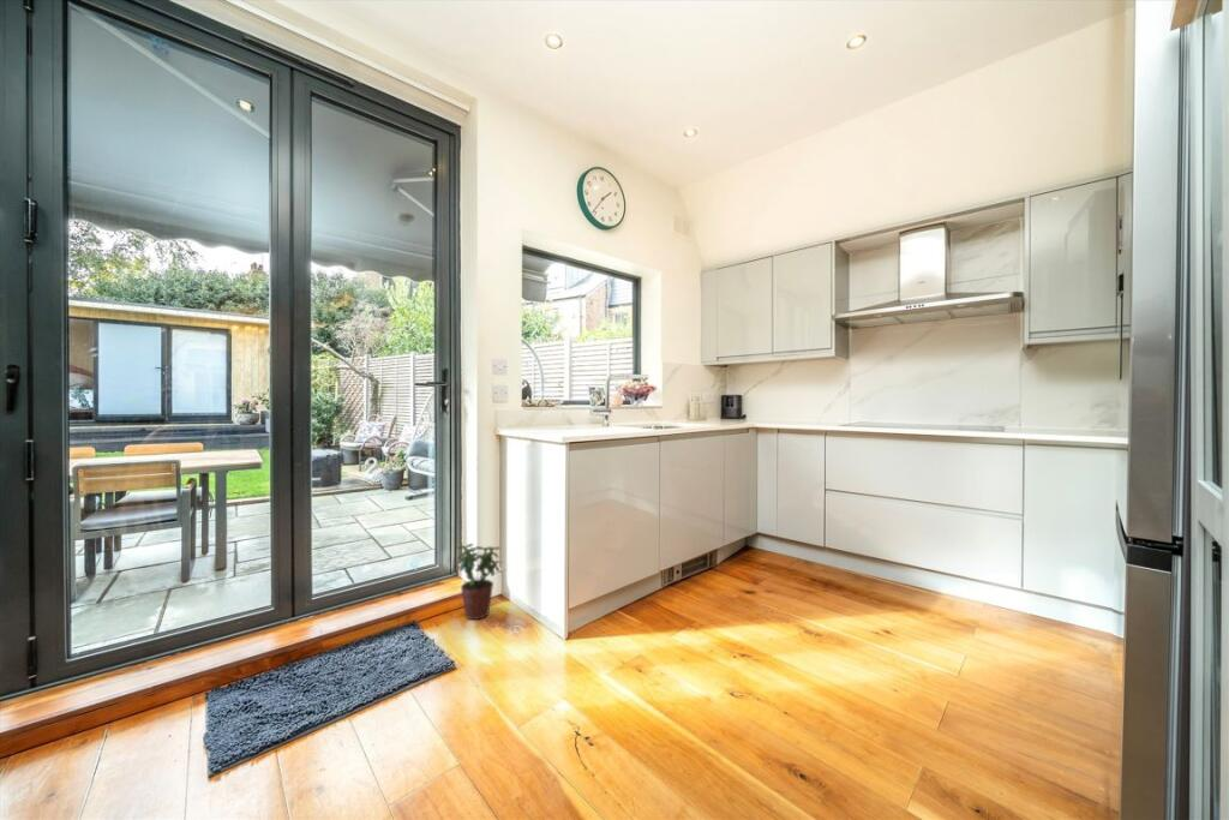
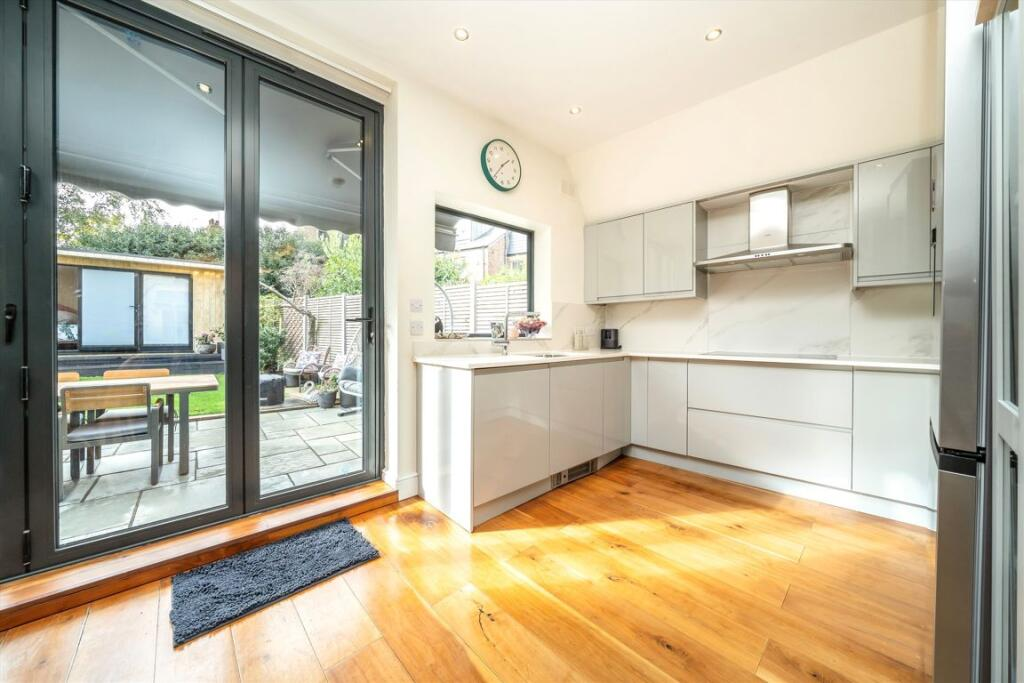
- potted plant [456,543,504,621]
